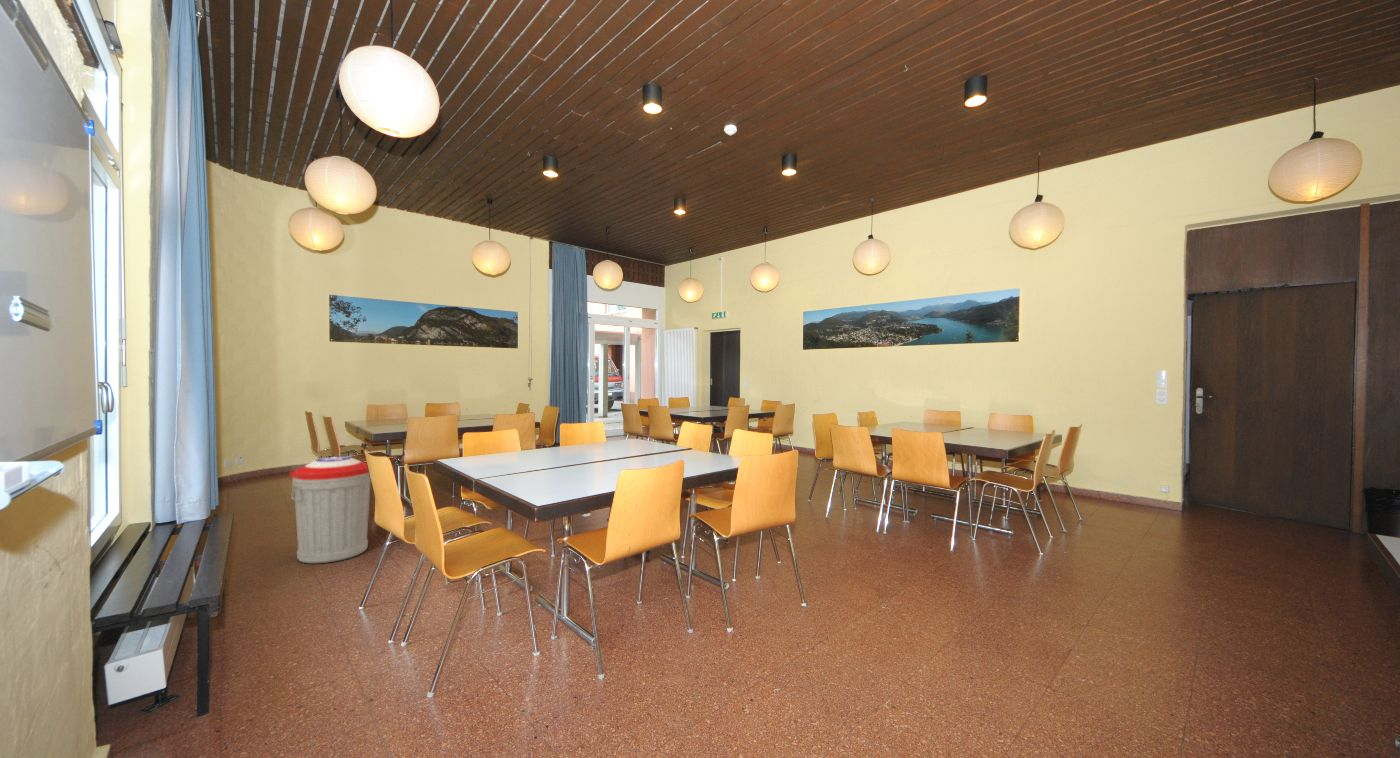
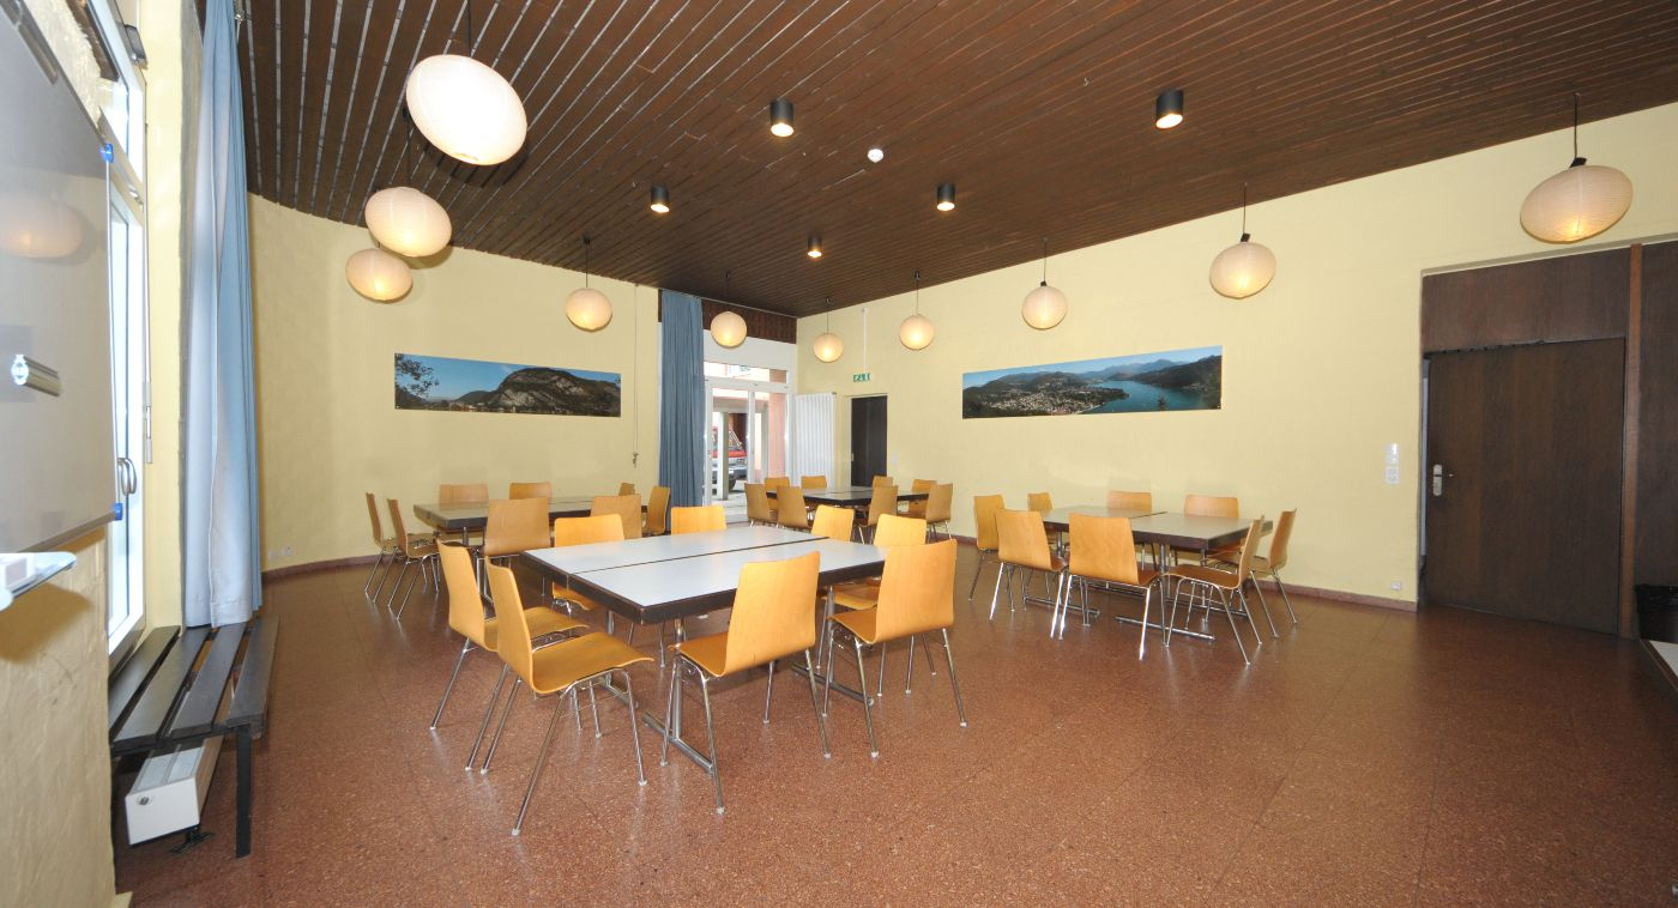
- trash can [288,455,372,564]
